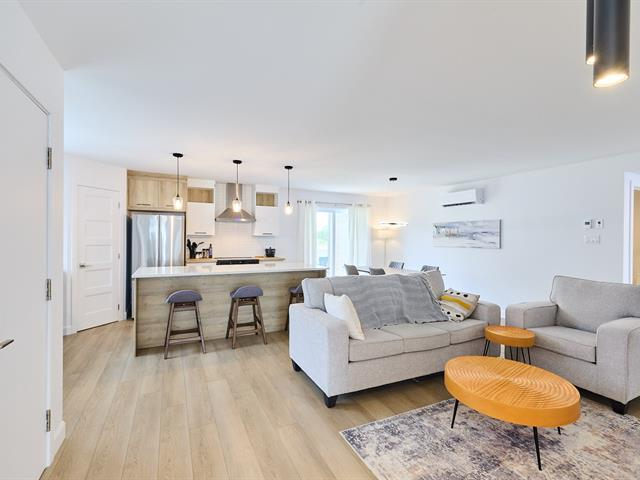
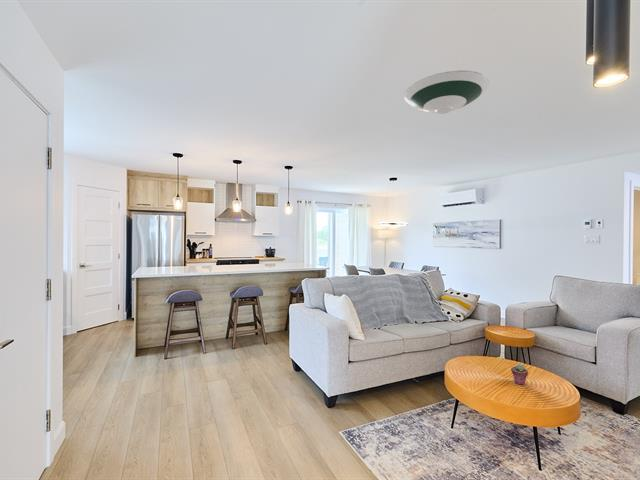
+ potted succulent [510,363,529,386]
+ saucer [403,70,490,115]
